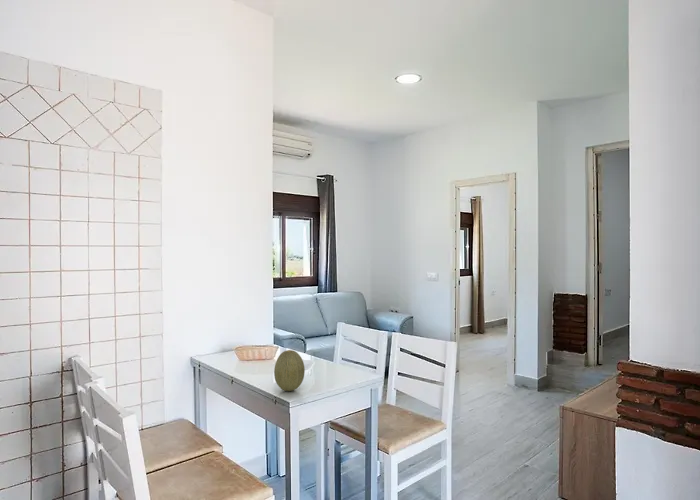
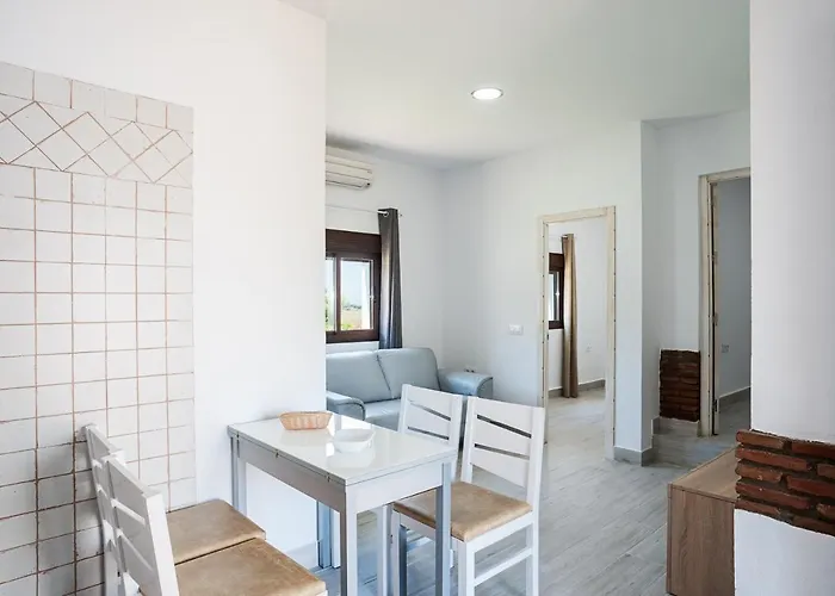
- fruit [273,349,306,392]
